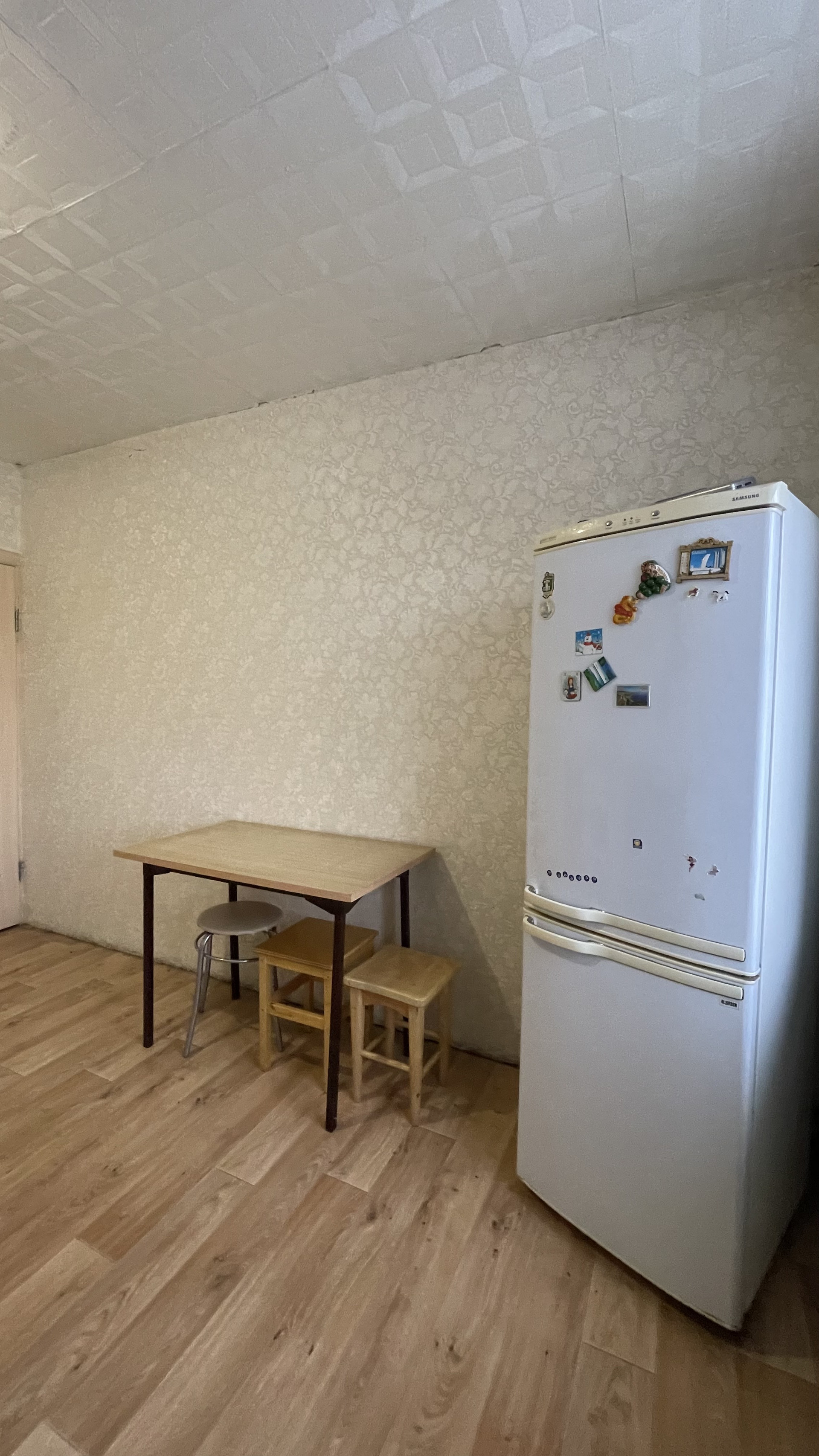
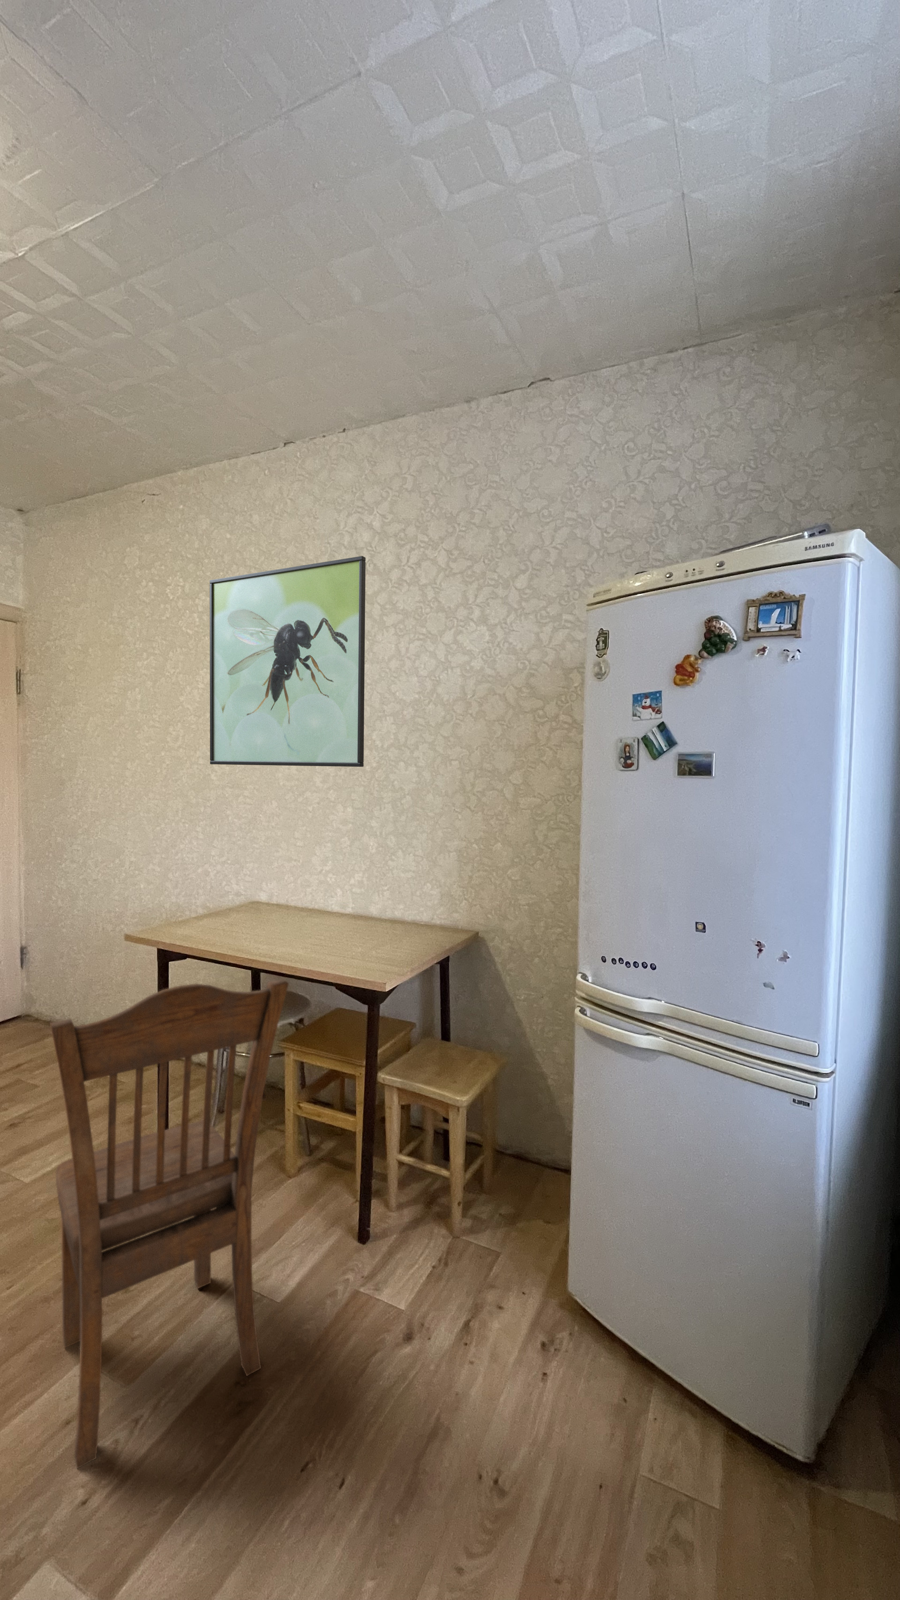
+ dining chair [49,979,289,1469]
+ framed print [209,556,366,767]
